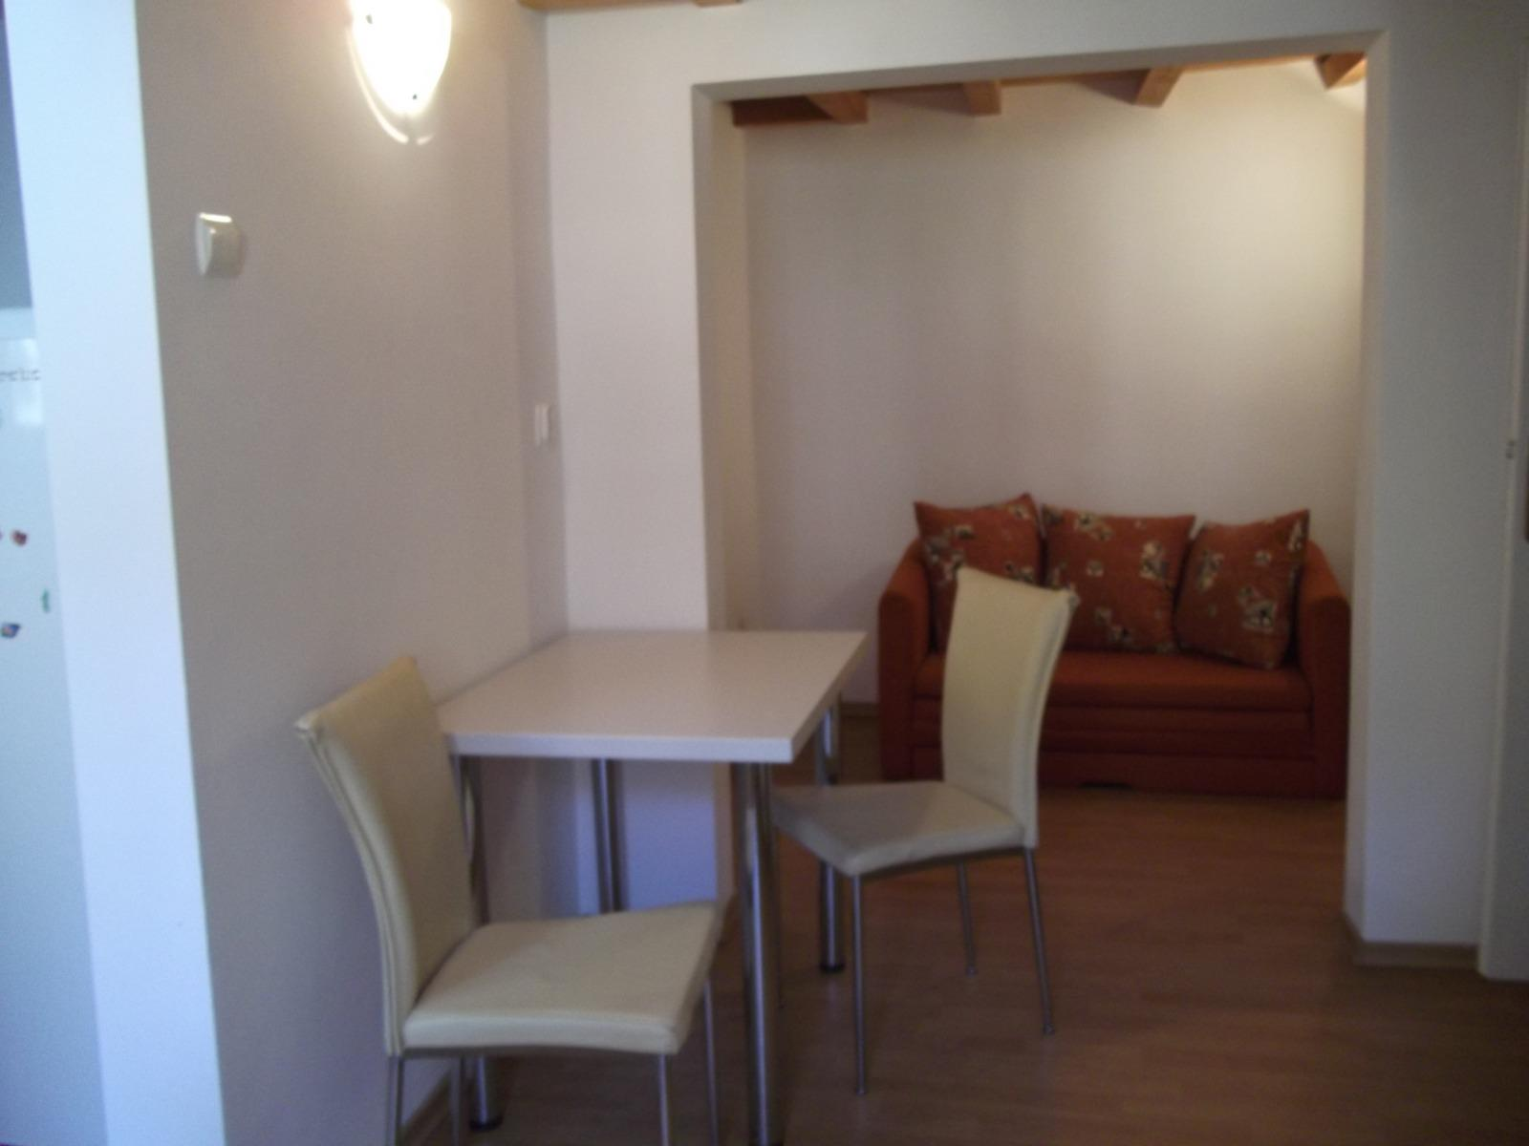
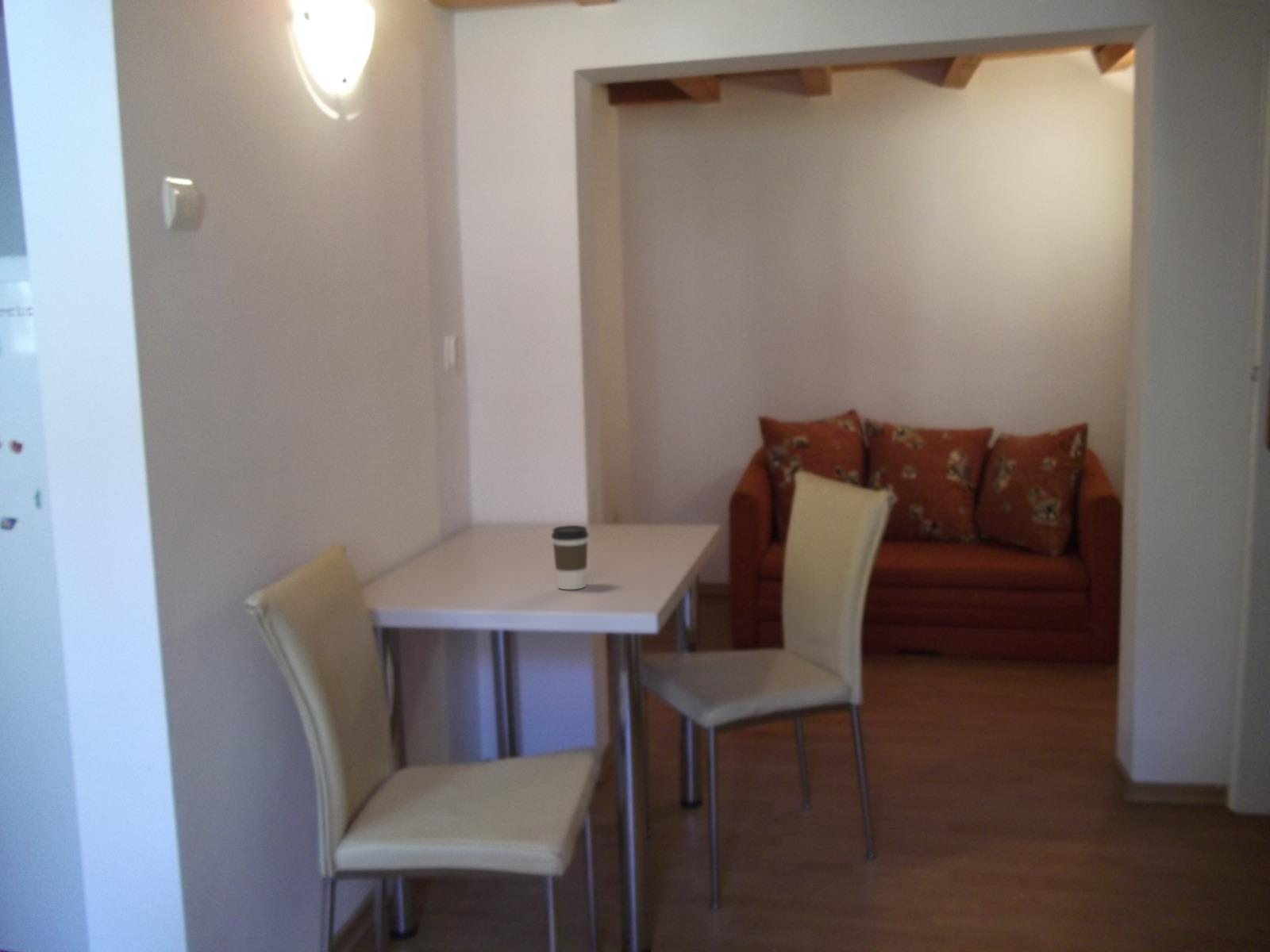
+ coffee cup [551,524,590,590]
